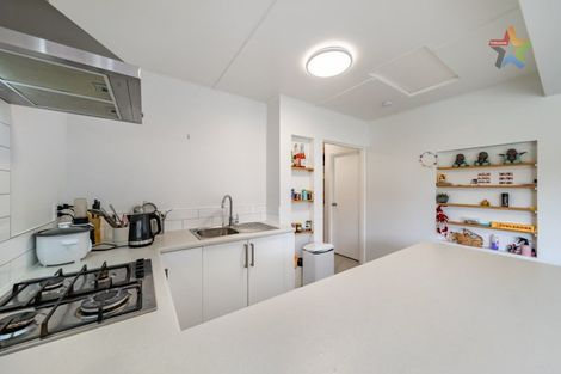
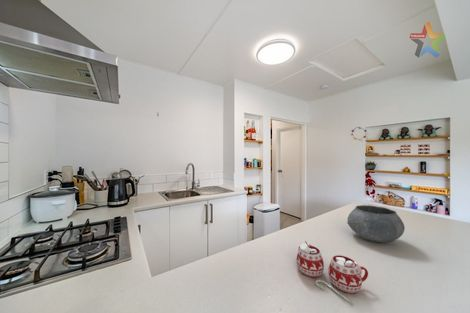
+ mug [296,240,369,307]
+ bowl [347,204,406,244]
